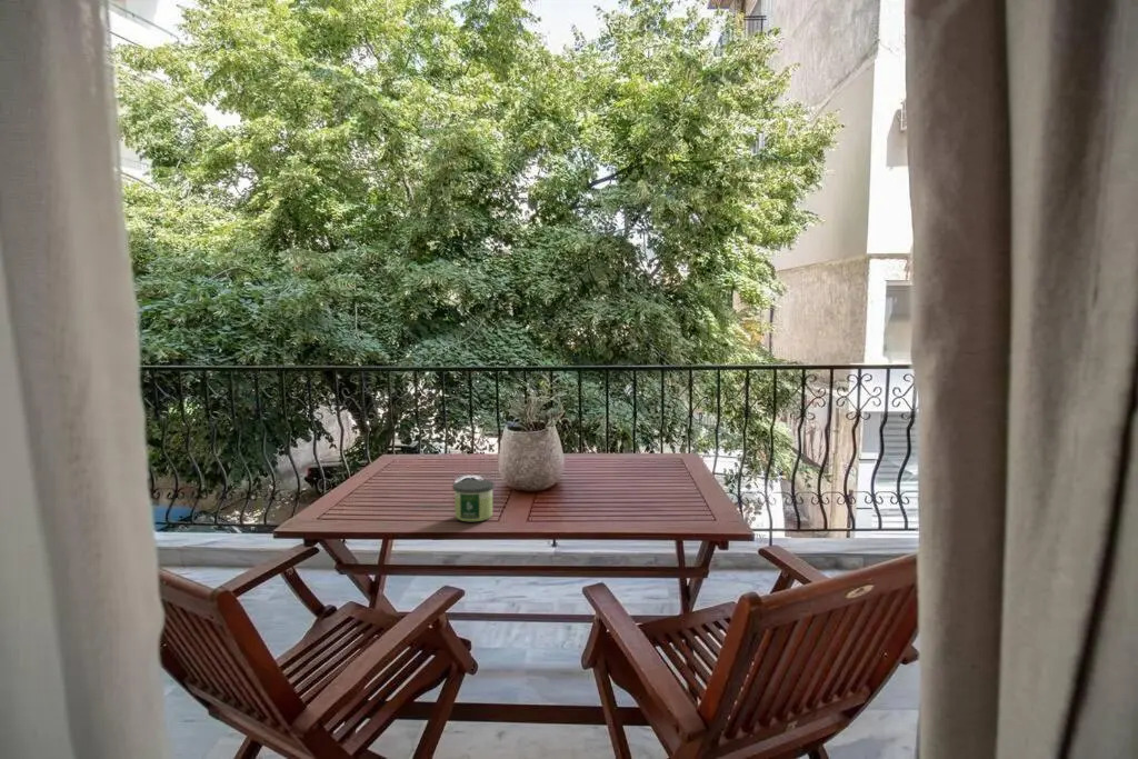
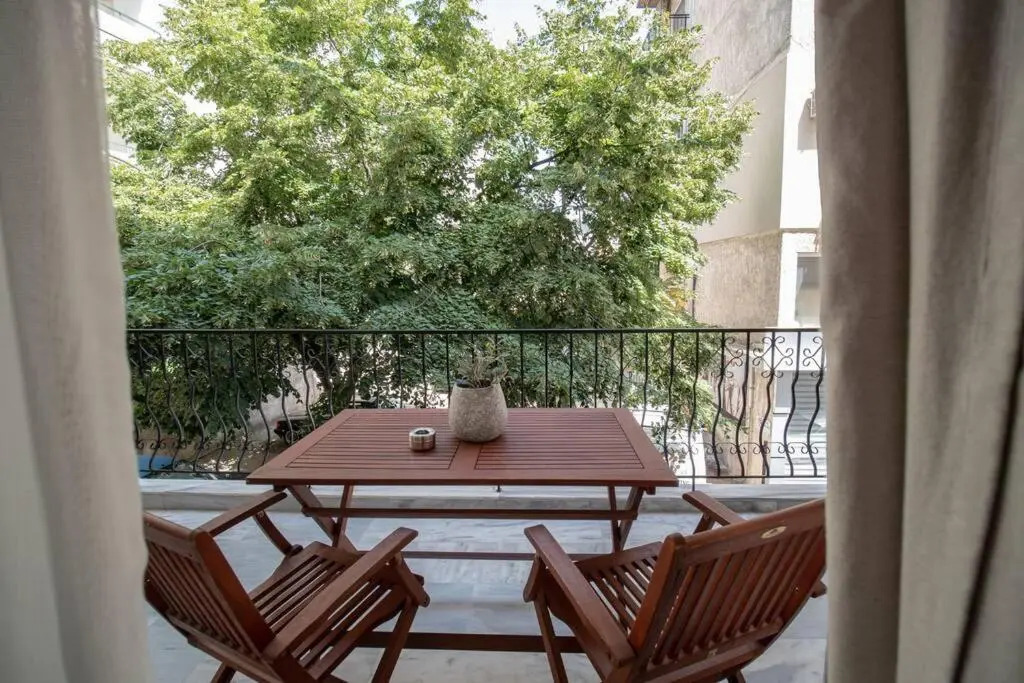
- candle [452,478,496,522]
